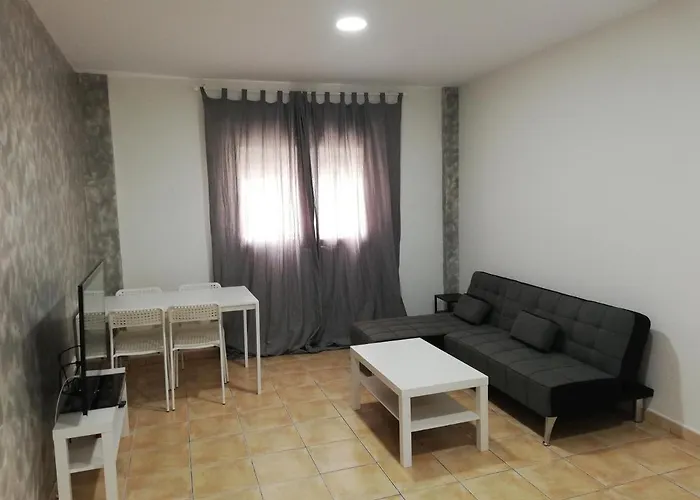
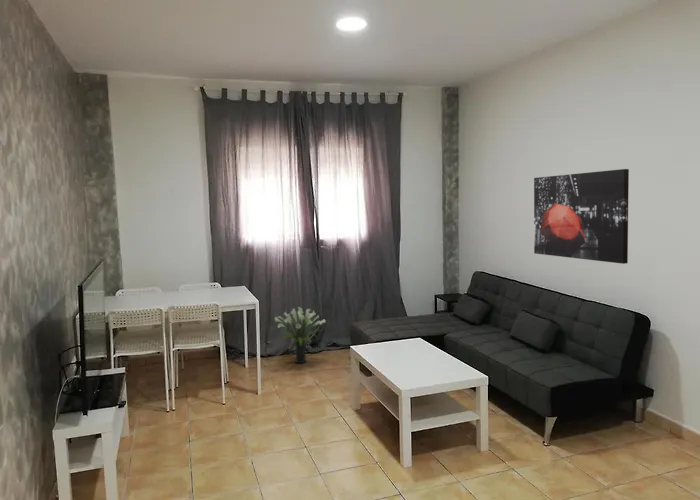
+ wall art [533,168,630,265]
+ potted plant [274,307,327,364]
